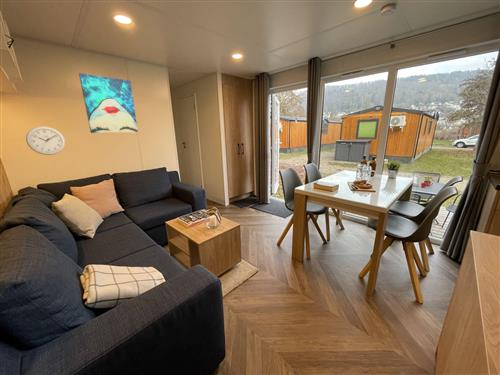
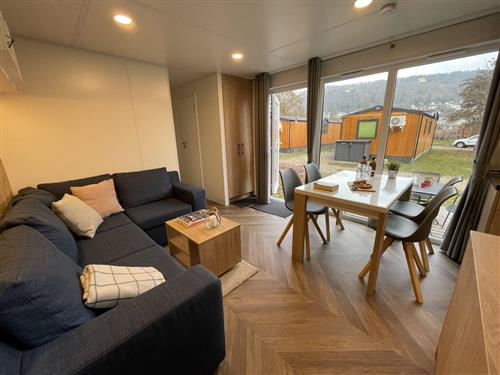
- wall art [78,72,139,134]
- wall clock [25,125,66,156]
